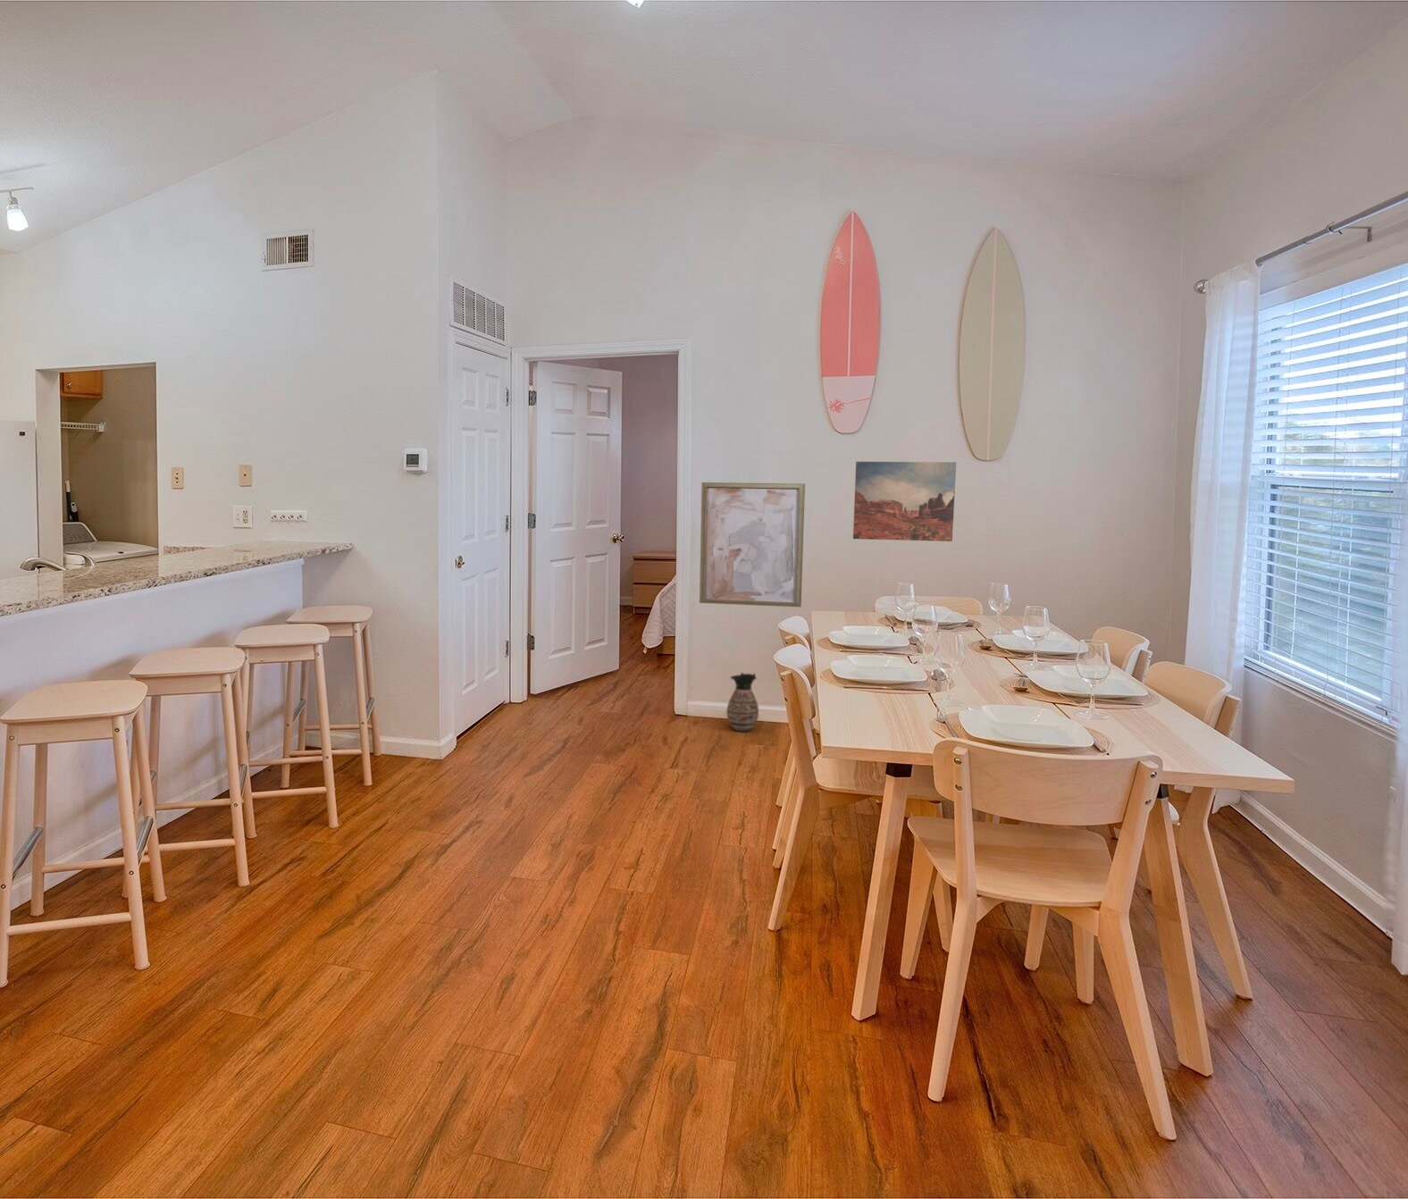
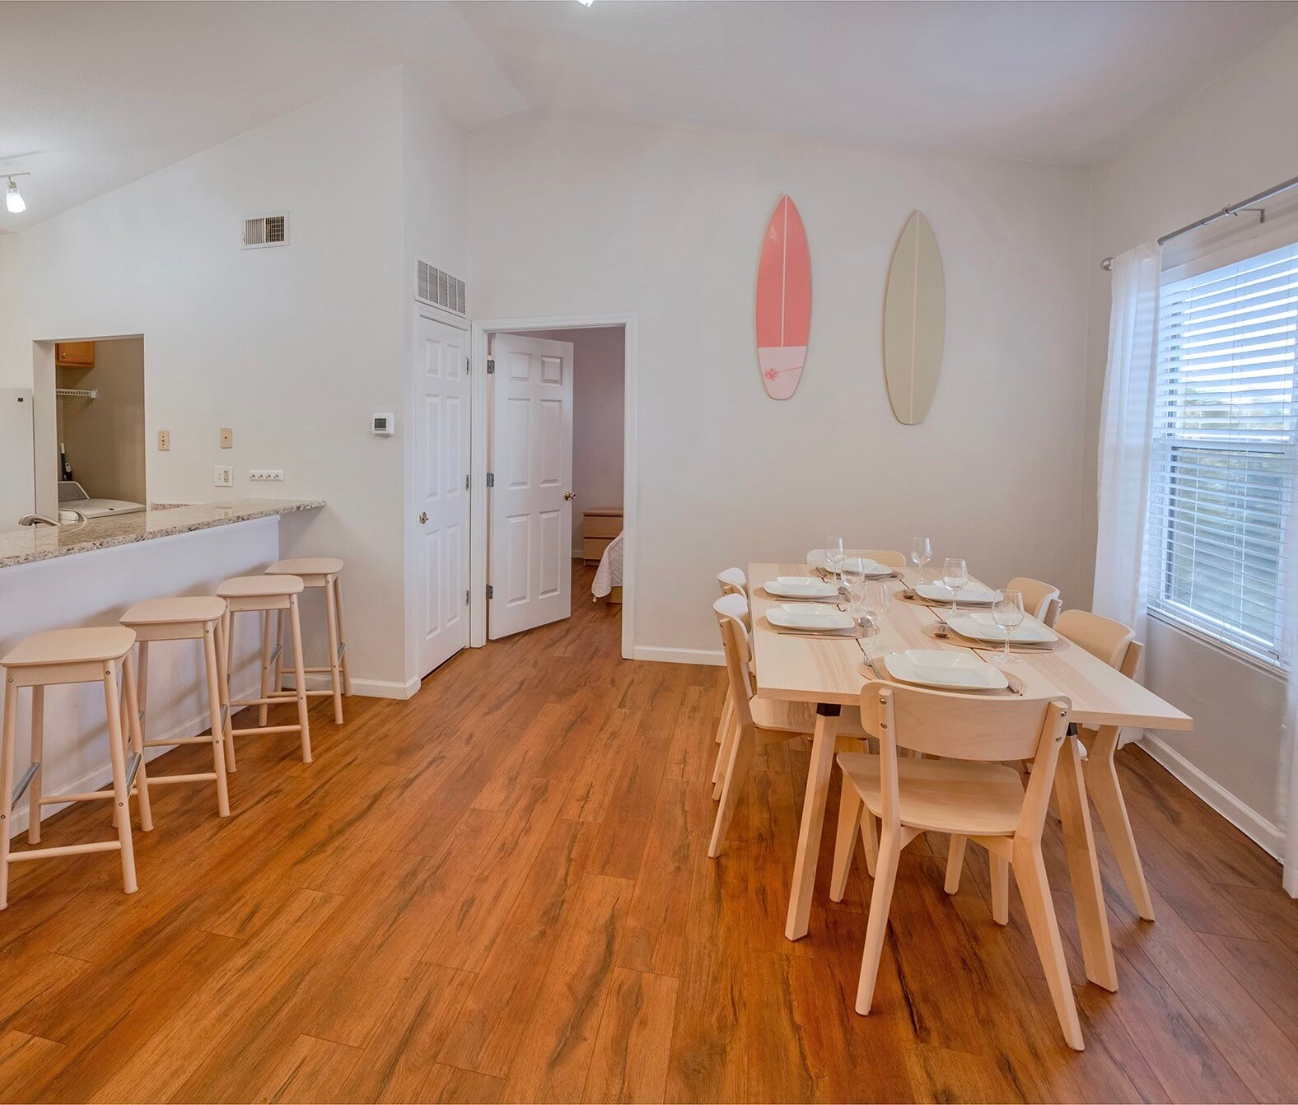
- ceramic jug [725,671,760,733]
- wall art [853,462,957,542]
- wall art [698,482,806,608]
